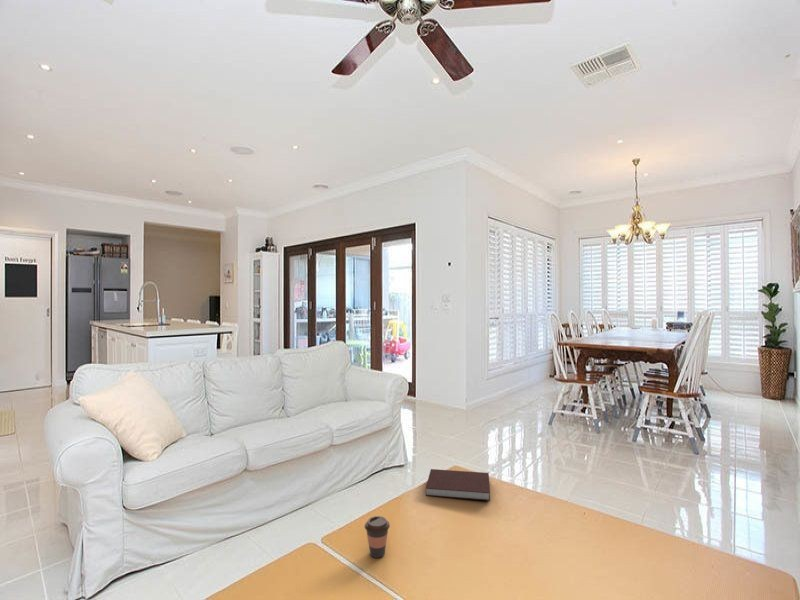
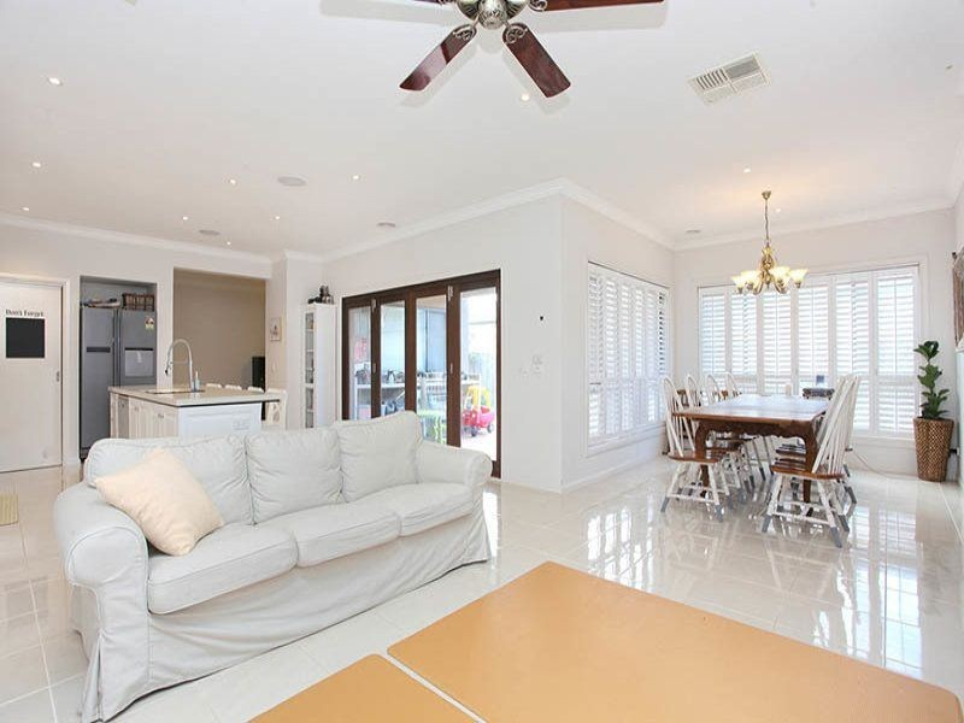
- notebook [425,468,491,502]
- coffee cup [364,515,391,559]
